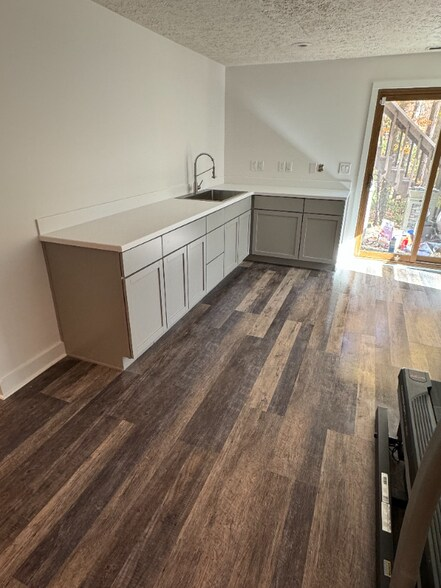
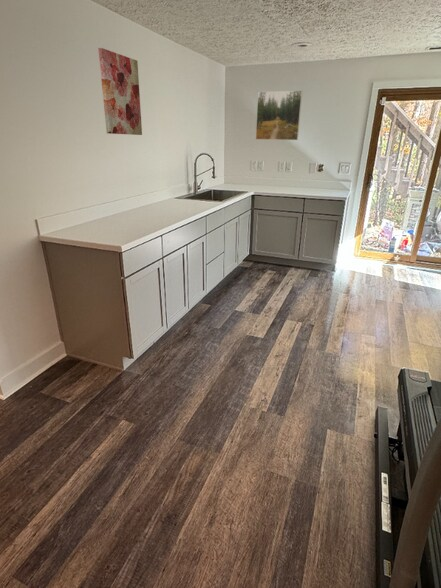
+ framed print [255,89,303,141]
+ wall art [98,47,143,136]
